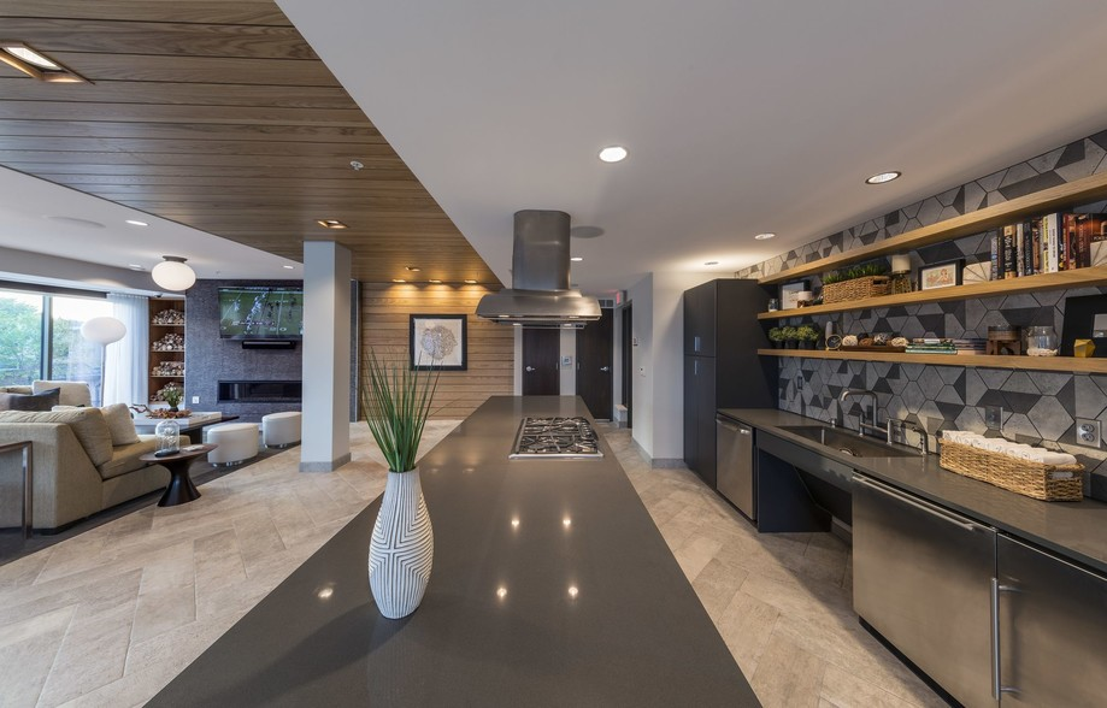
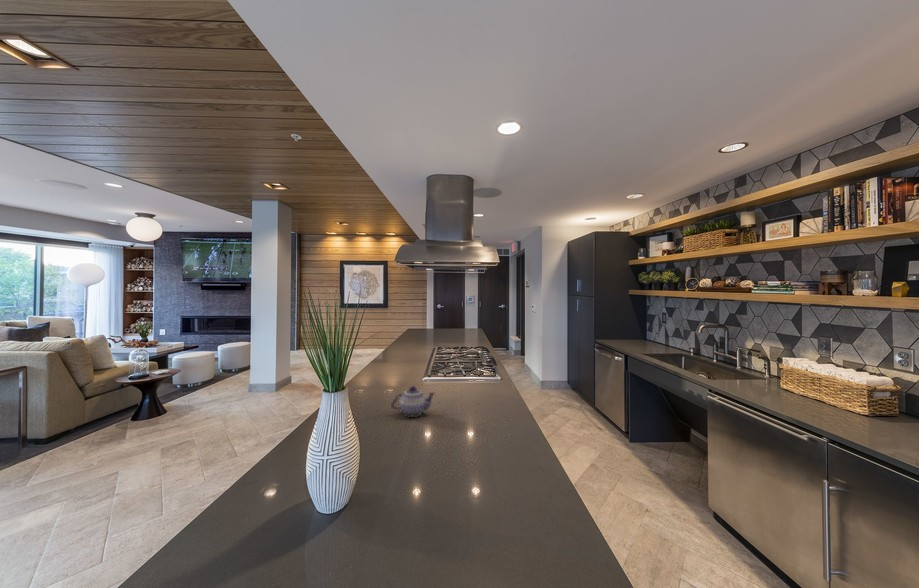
+ teapot [390,385,437,418]
